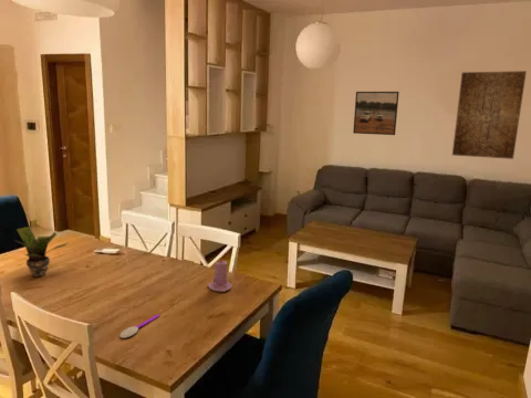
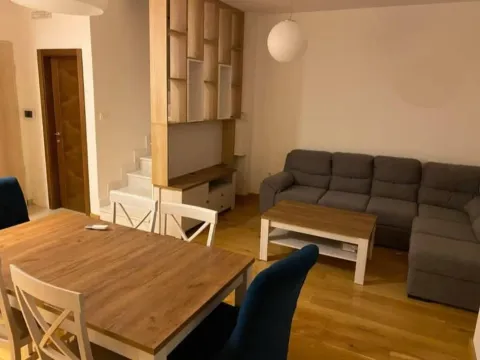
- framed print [352,91,400,136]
- spoon [118,313,160,339]
- candle [207,259,232,293]
- potted plant [13,226,71,277]
- wall art [451,70,528,160]
